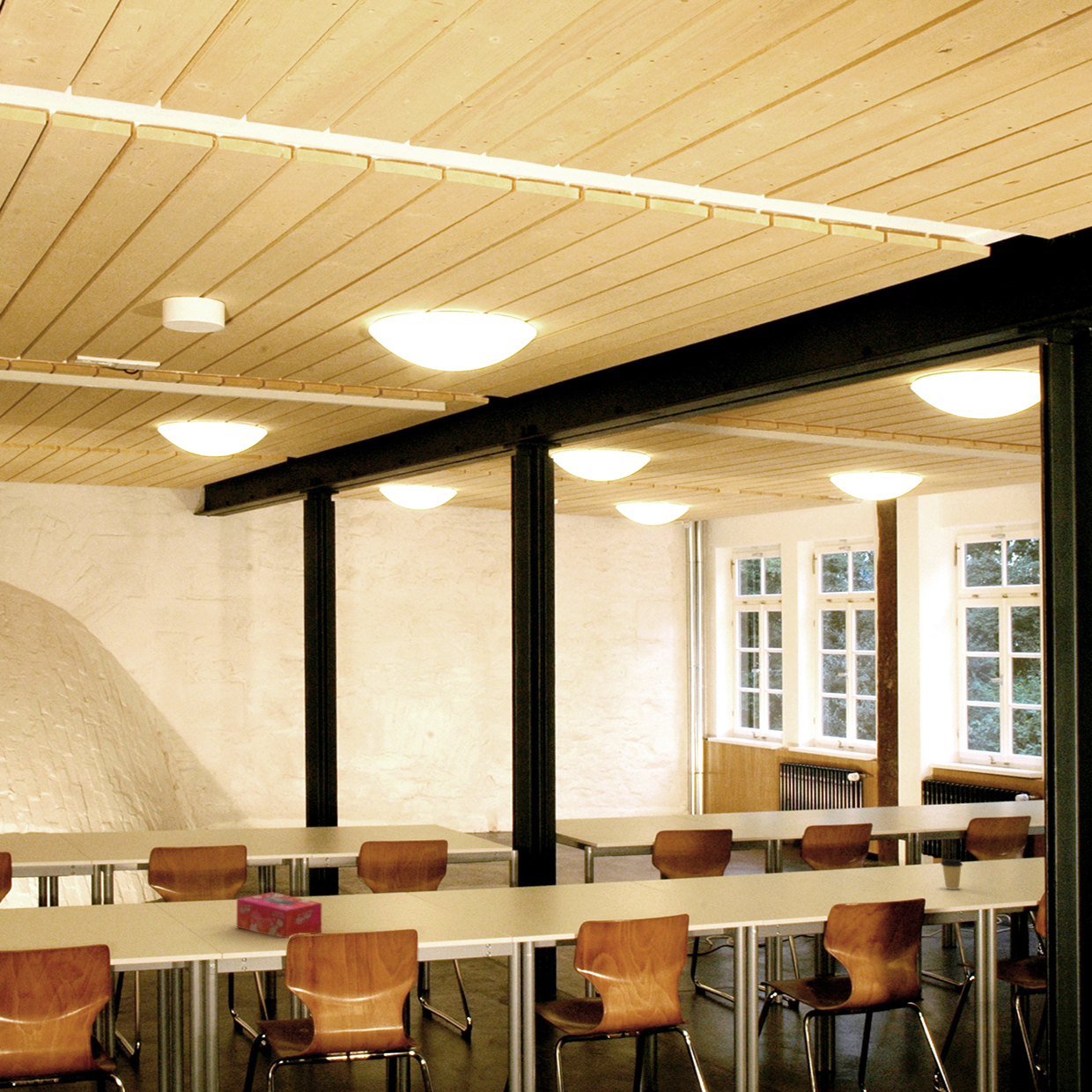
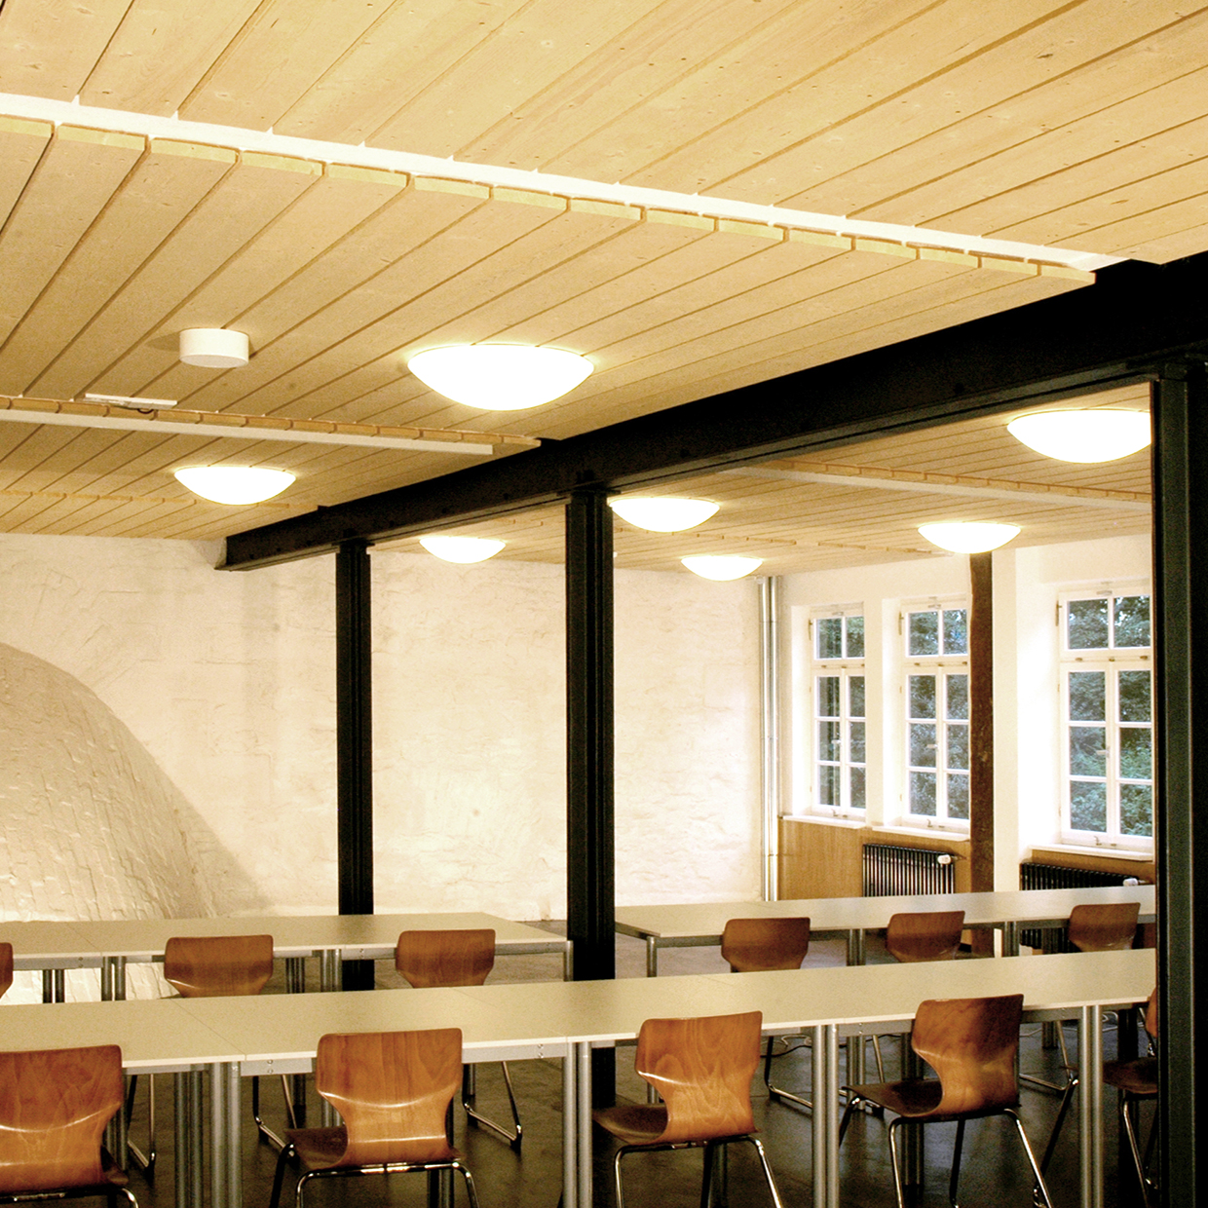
- tissue box [236,891,322,939]
- coffee cup [940,859,963,890]
